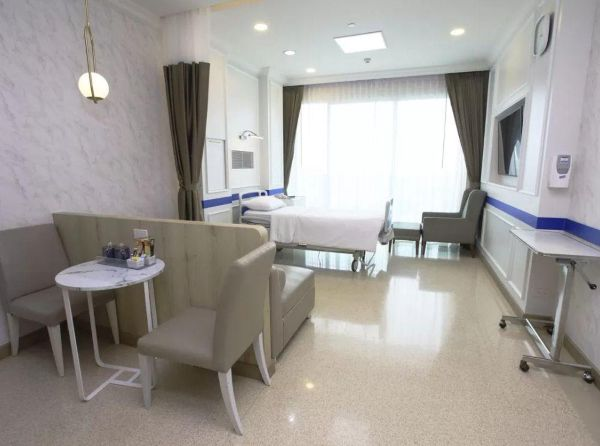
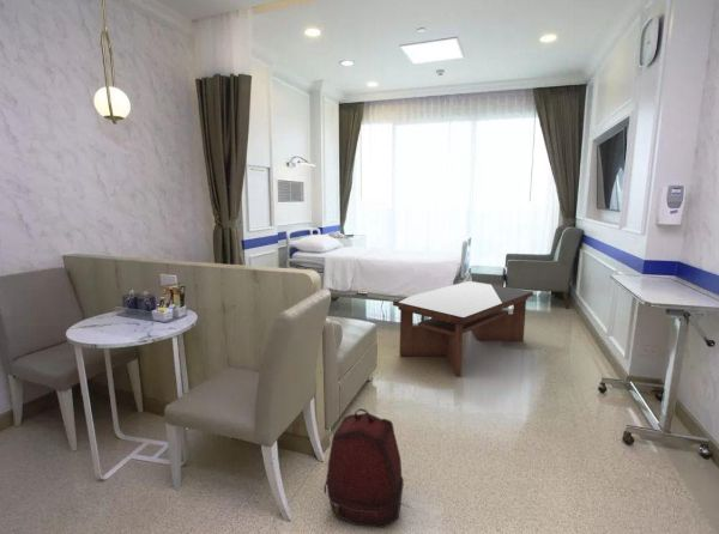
+ backpack [324,407,405,529]
+ coffee table [392,280,534,377]
